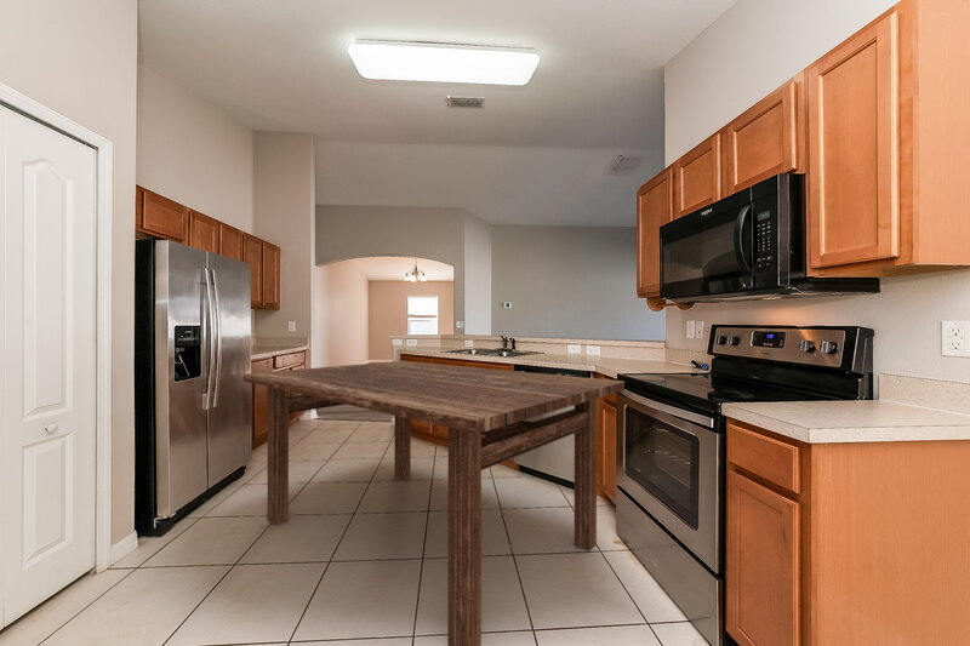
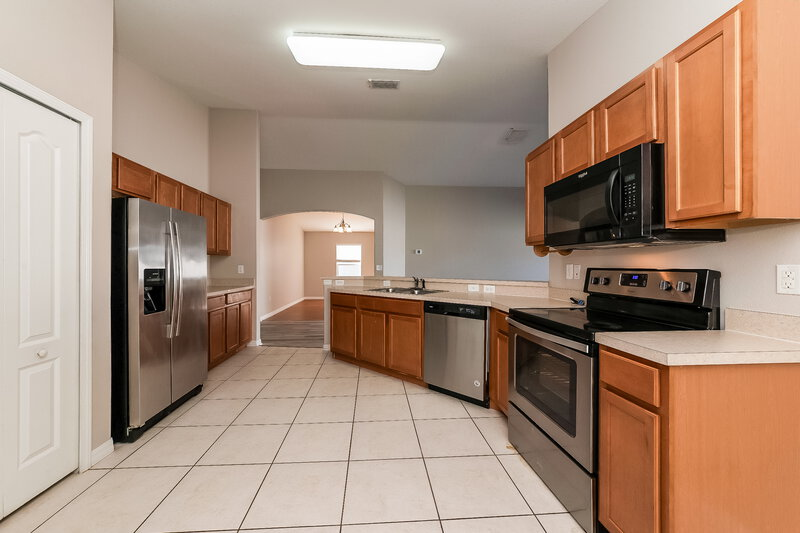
- dining table [242,360,626,646]
